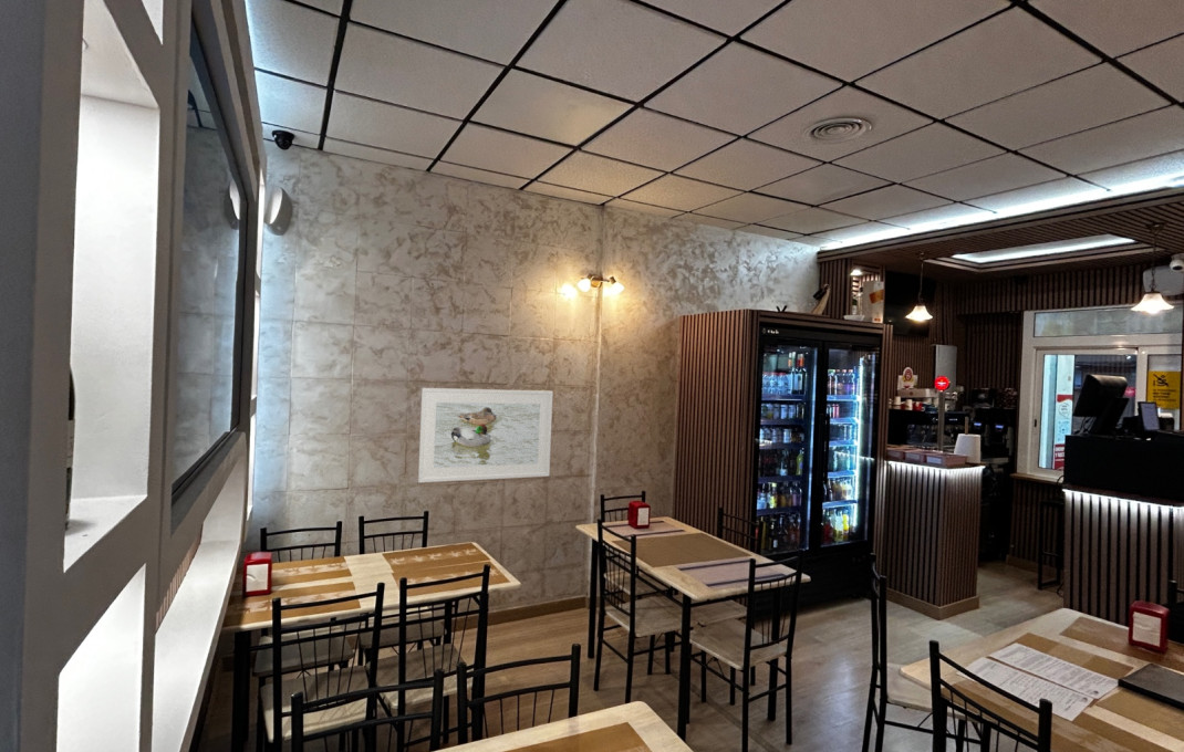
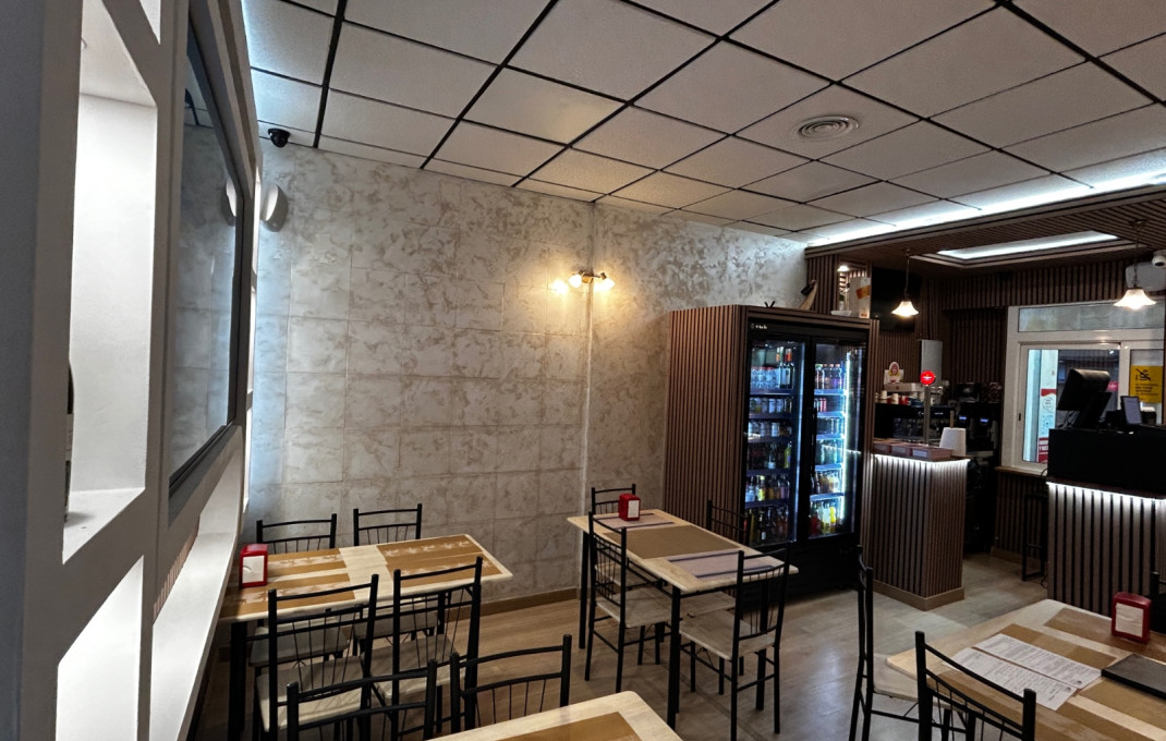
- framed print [417,387,554,483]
